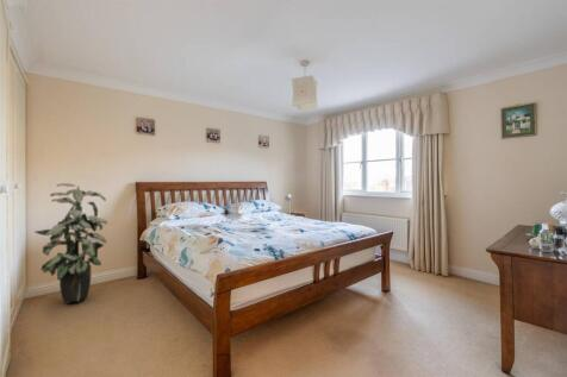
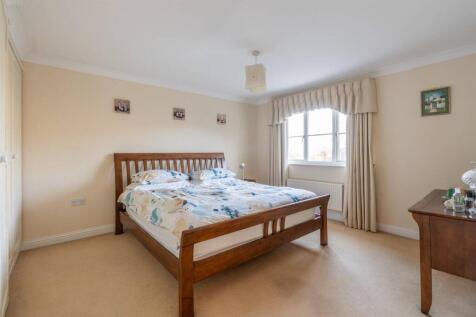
- indoor plant [33,182,108,304]
